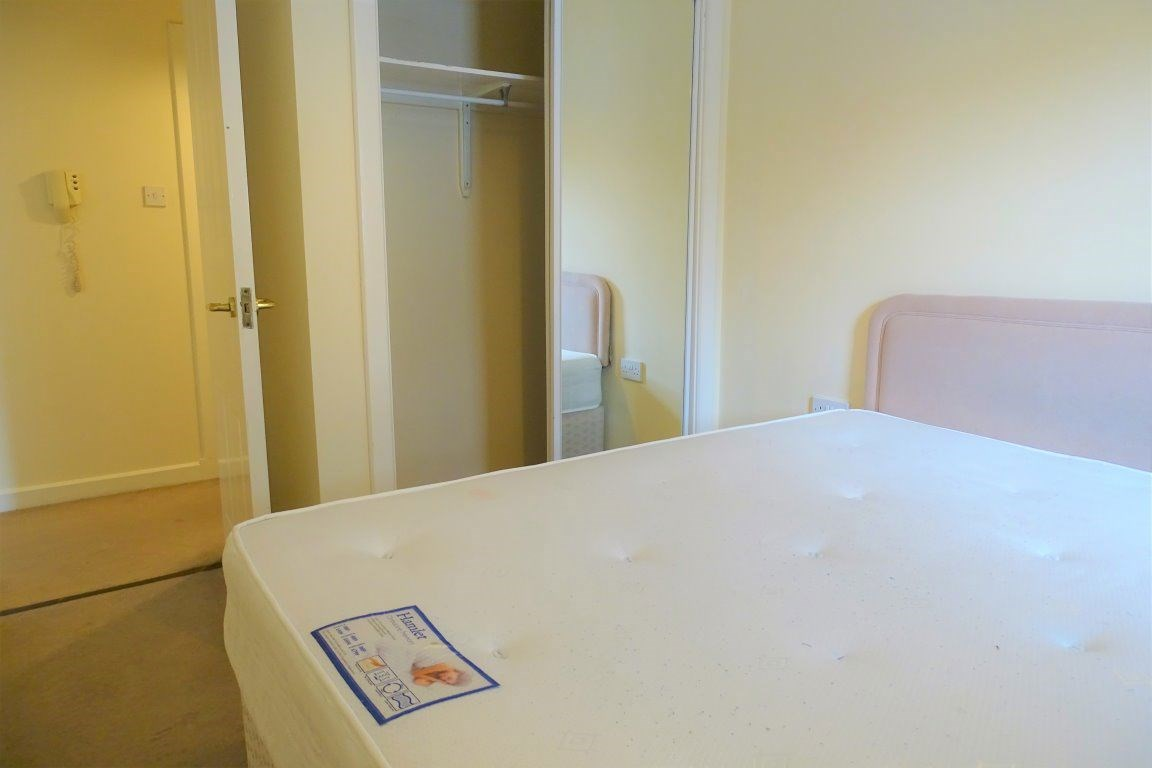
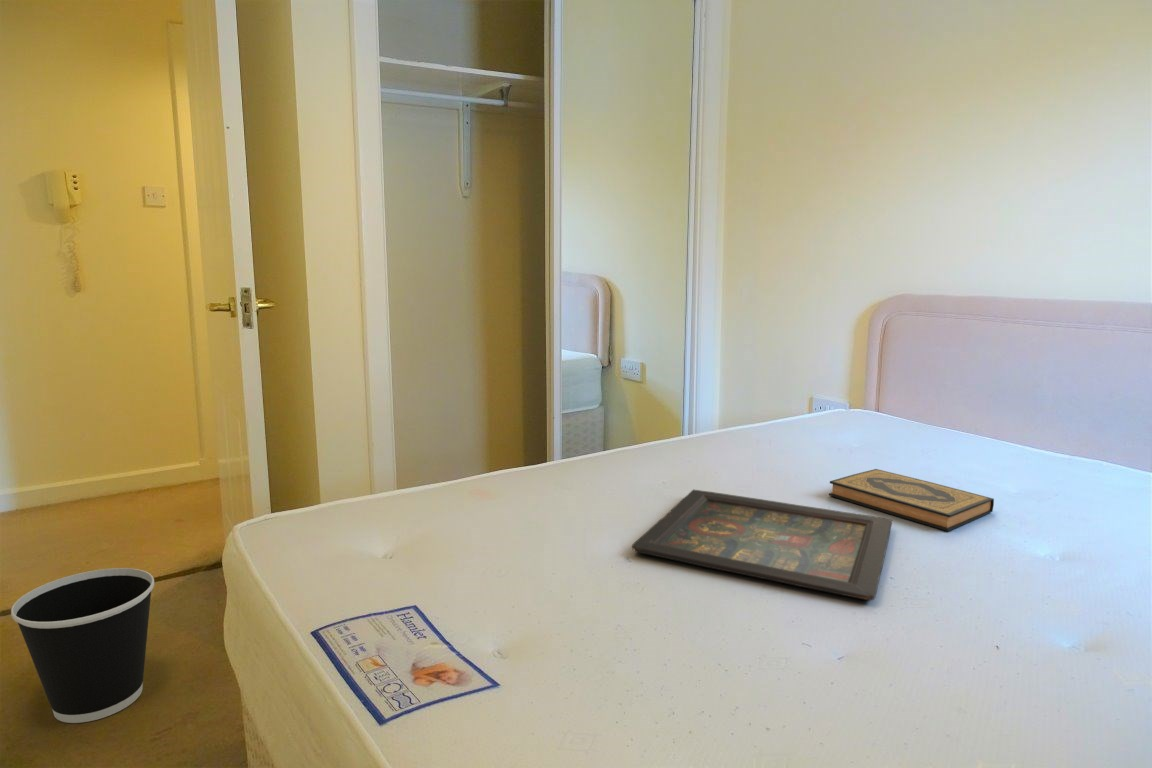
+ hardback book [828,468,995,532]
+ wastebasket [10,567,155,724]
+ icon panel [631,489,893,602]
